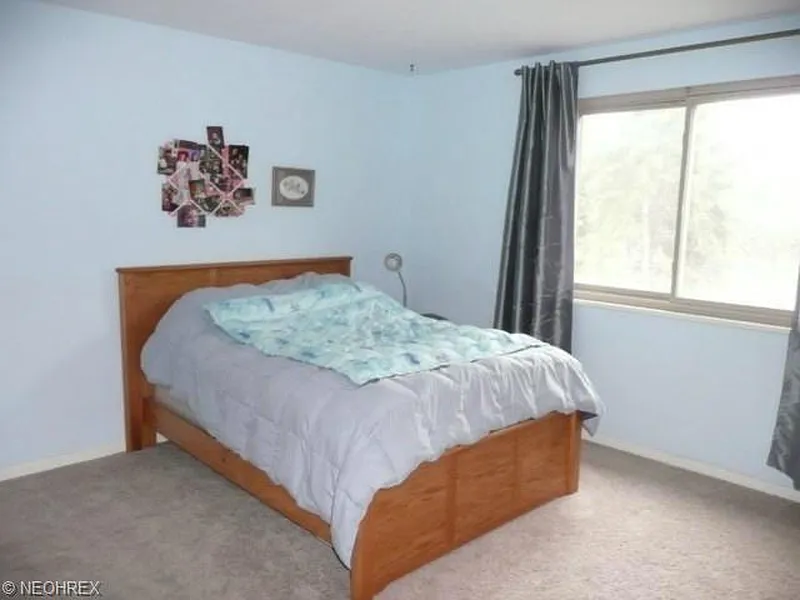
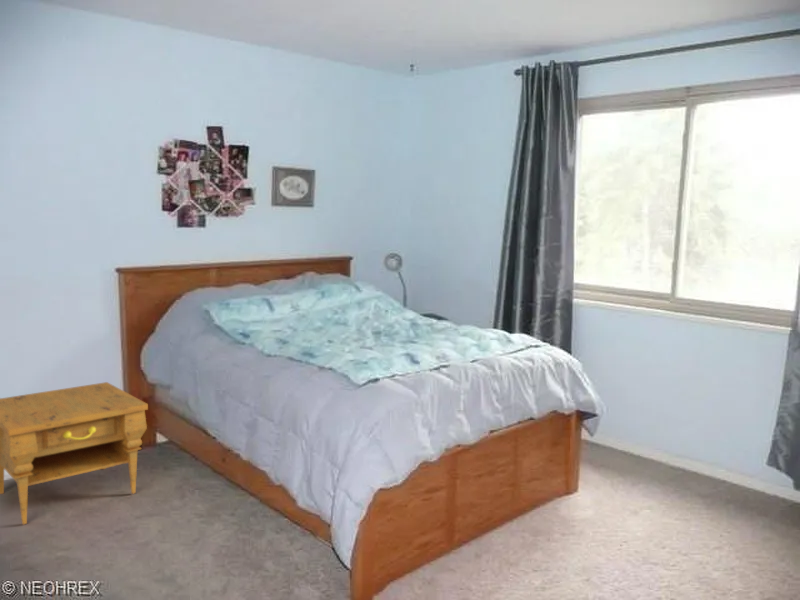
+ nightstand [0,381,149,525]
